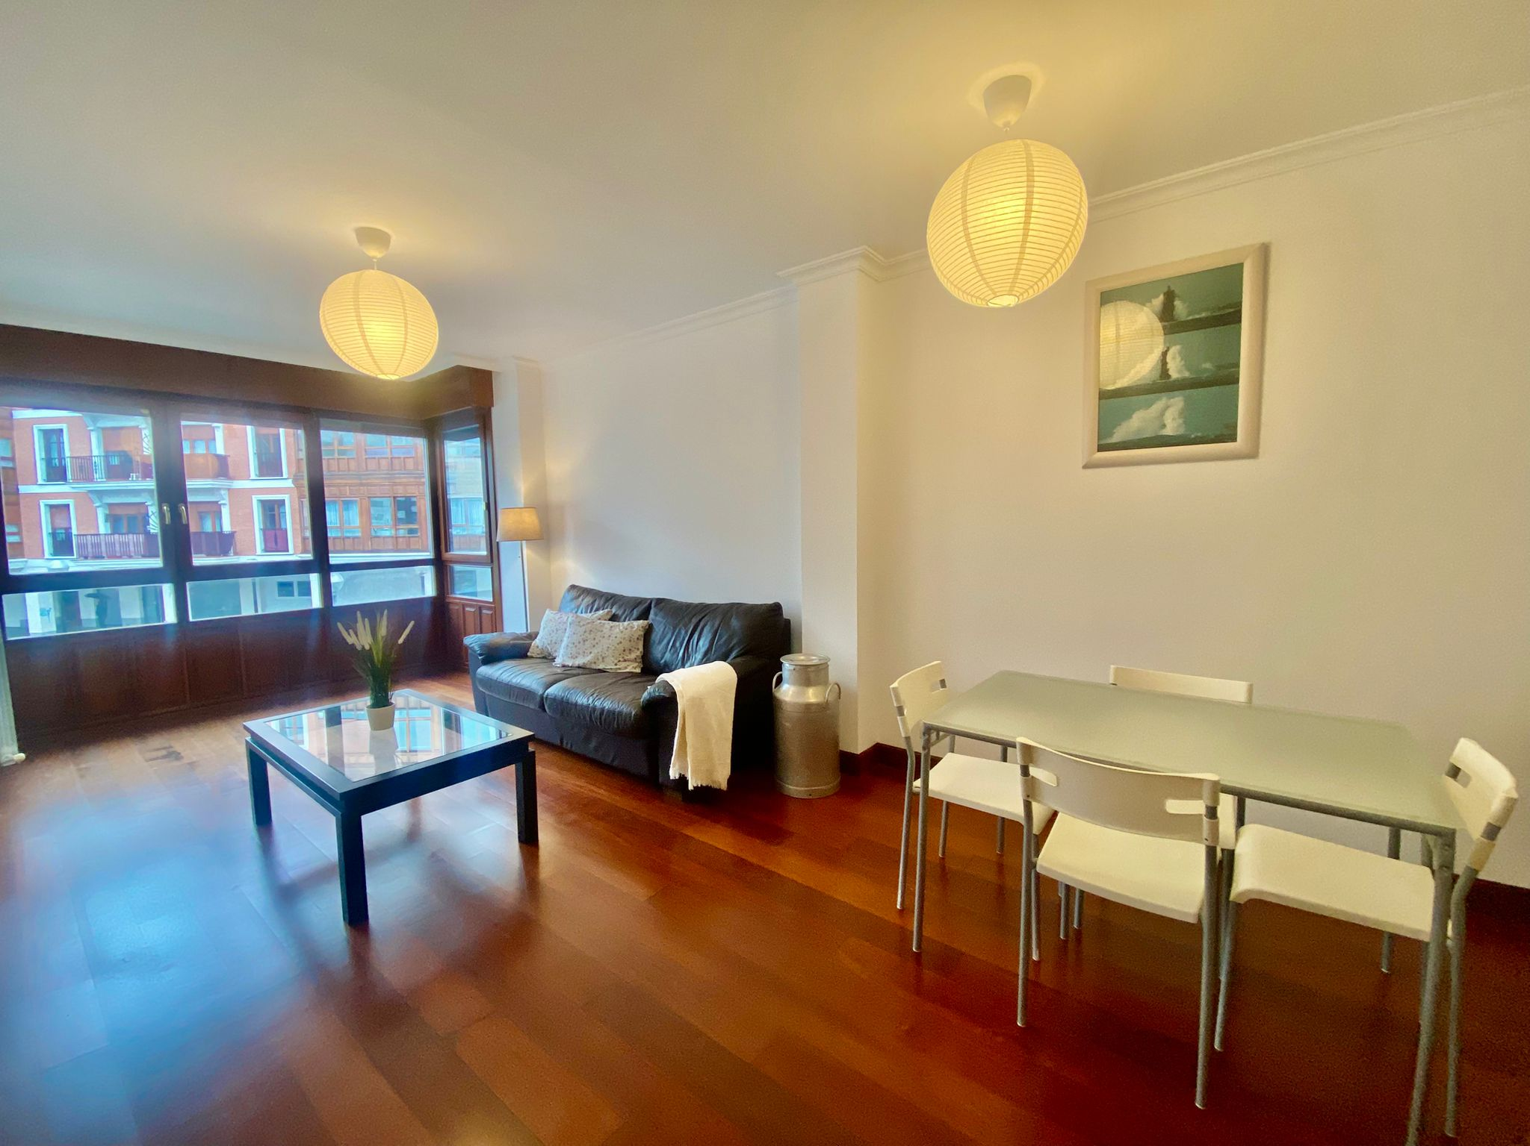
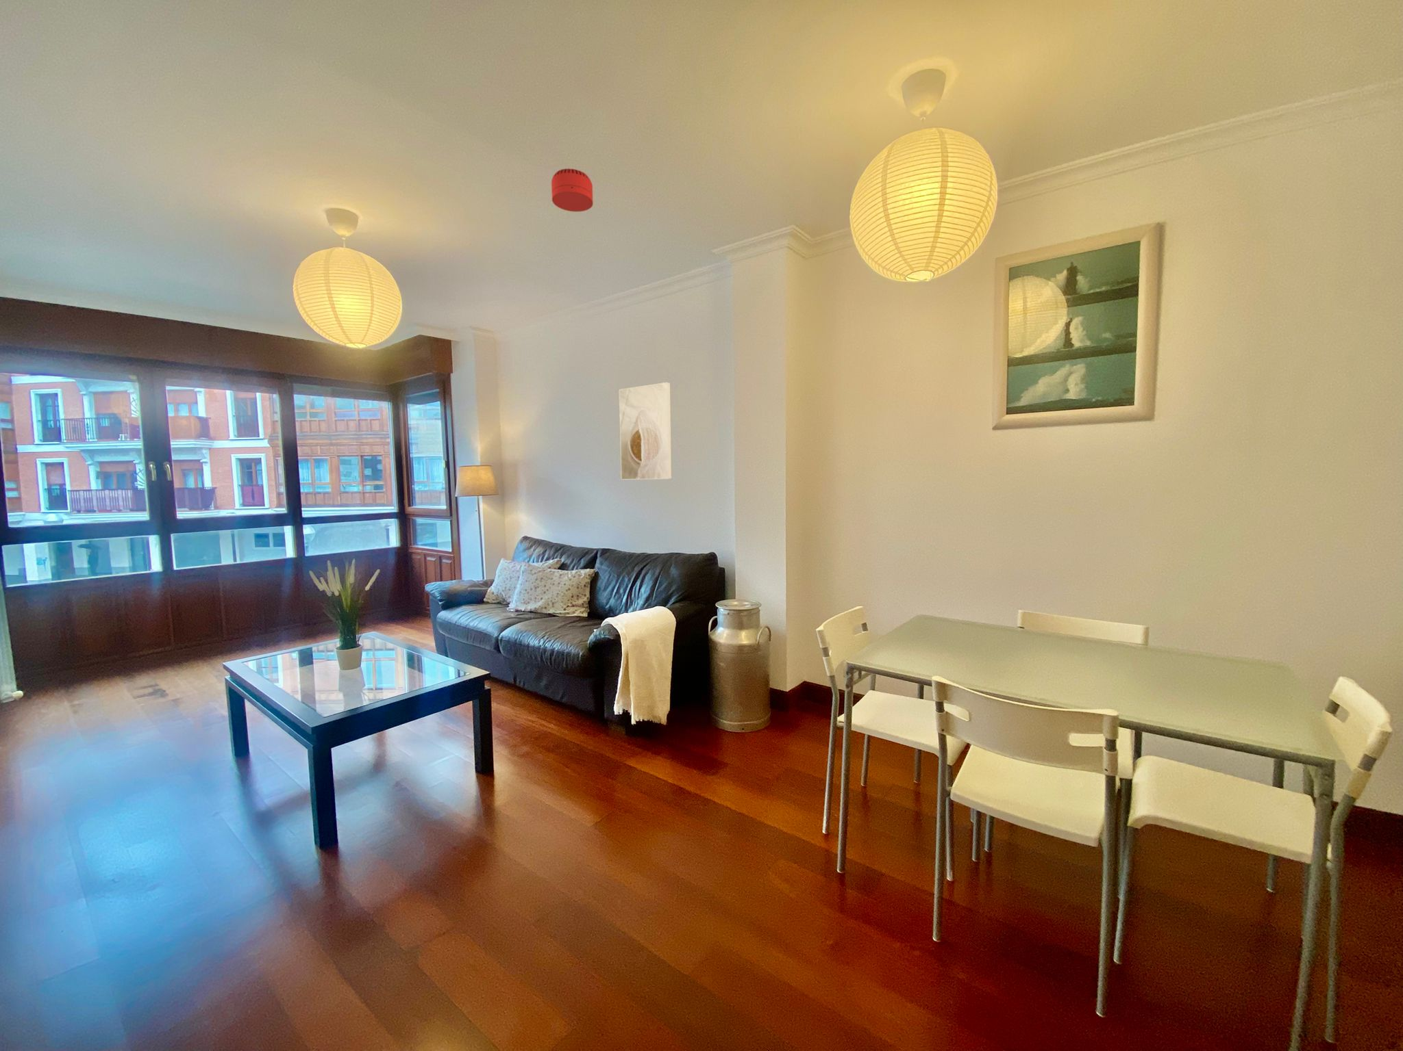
+ smoke detector [551,168,594,212]
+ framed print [619,382,673,480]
